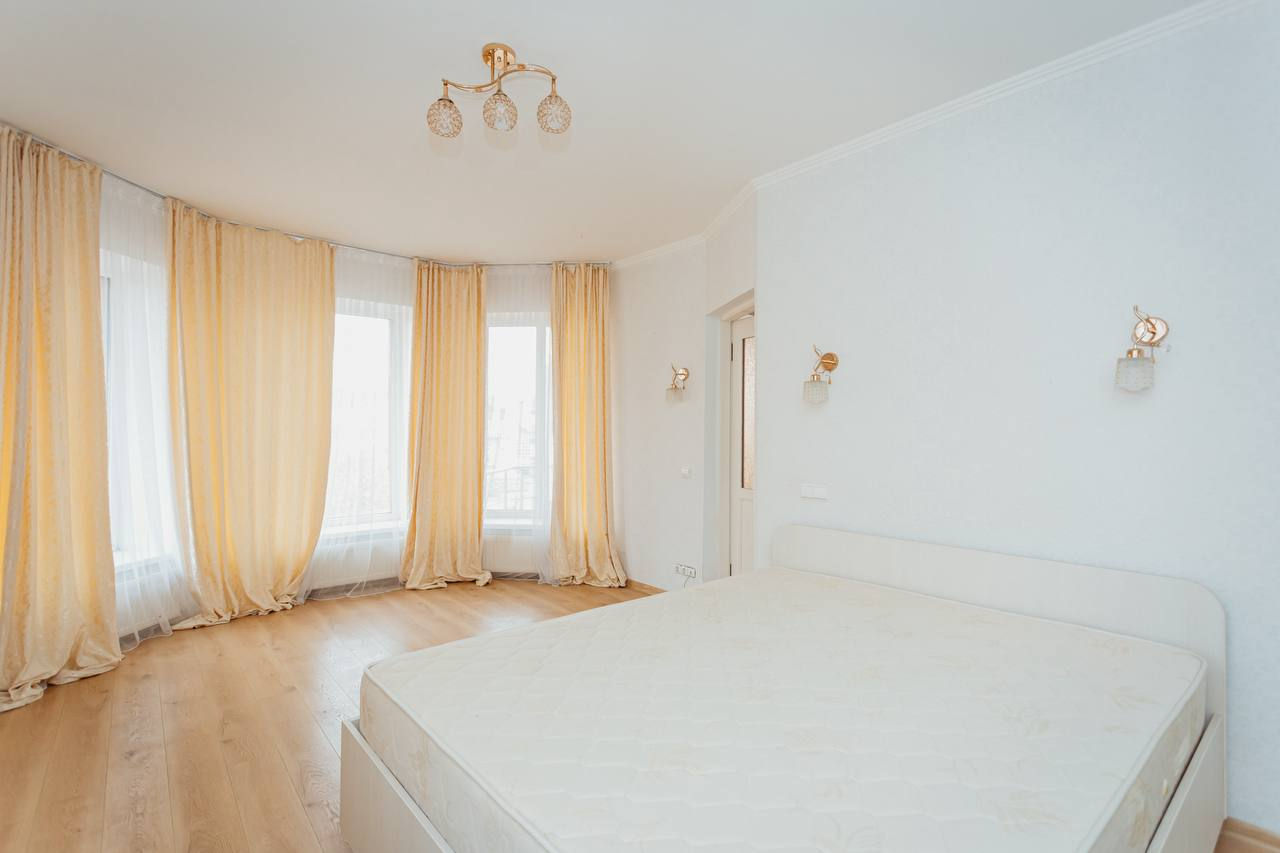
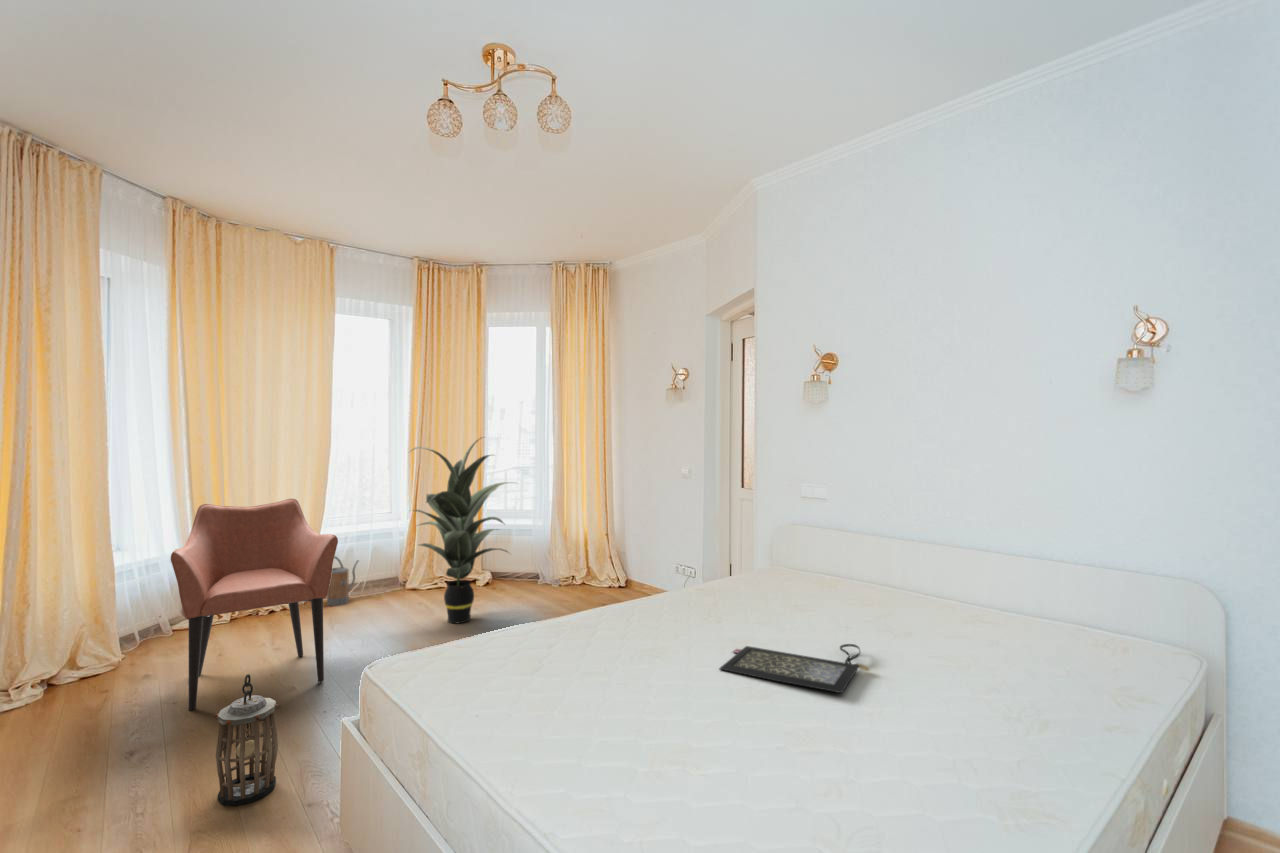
+ lantern [212,673,282,807]
+ armchair [170,498,339,712]
+ watering can [326,555,360,607]
+ clutch bag [718,643,870,694]
+ indoor plant [409,436,520,625]
